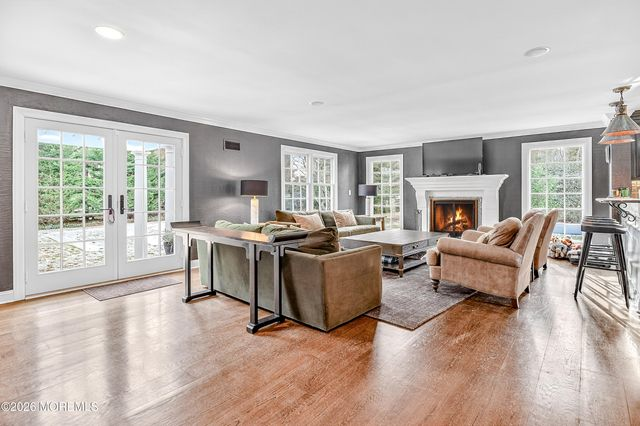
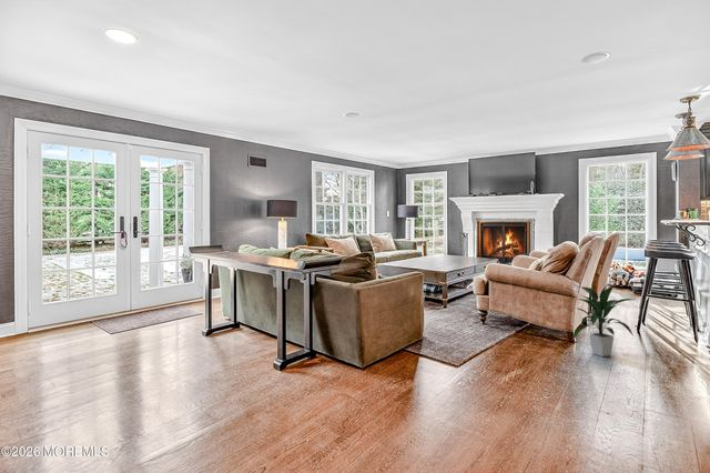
+ indoor plant [571,283,635,358]
